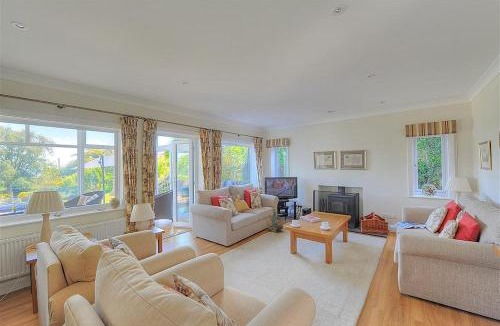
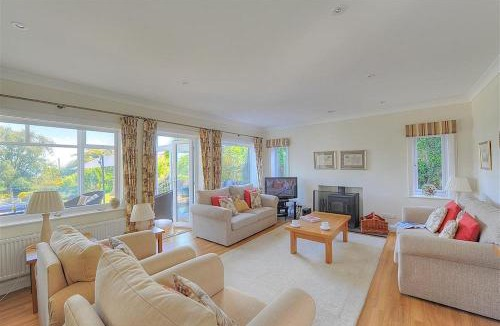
- decorative plant [262,206,281,233]
